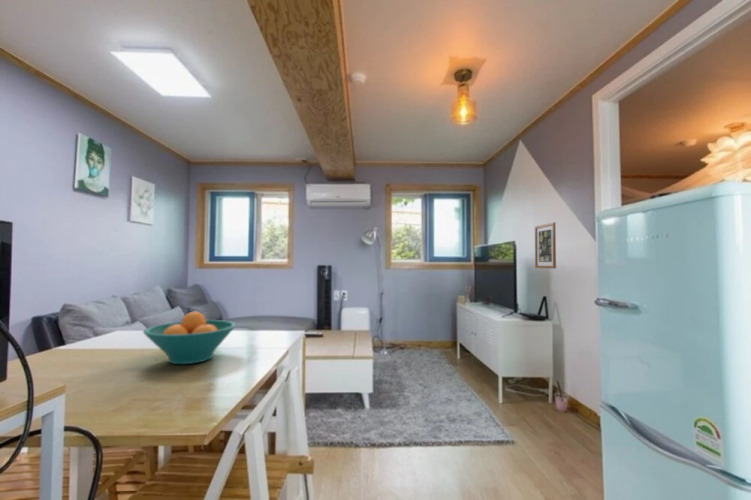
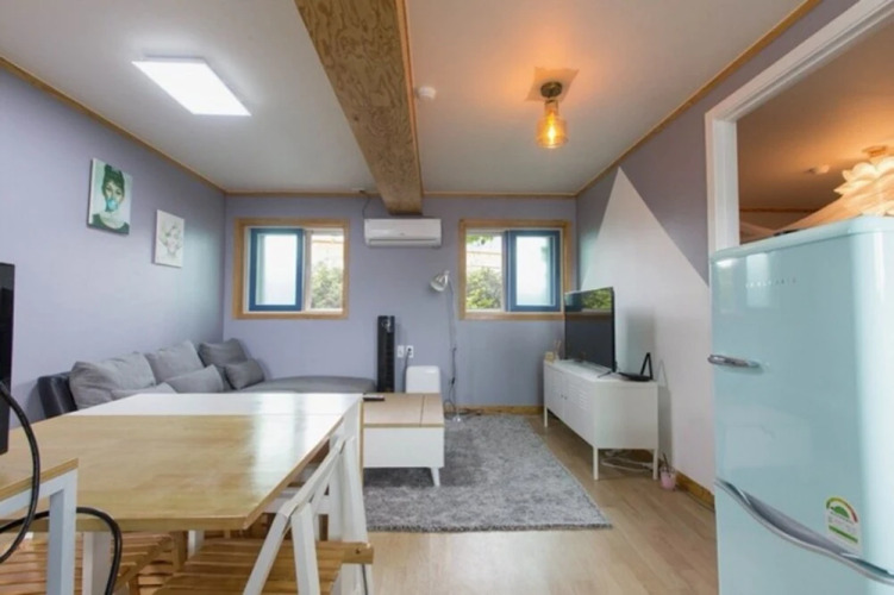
- fruit bowl [142,311,237,365]
- wall art [534,221,557,269]
